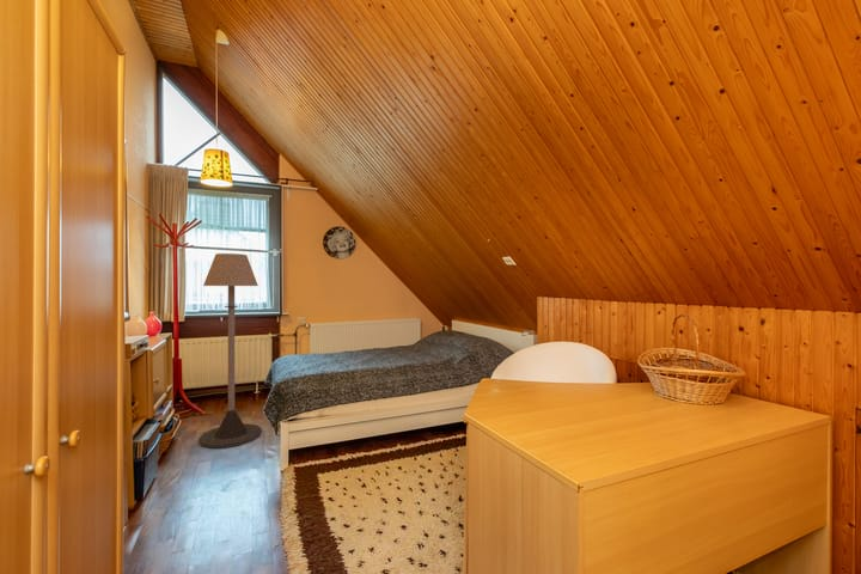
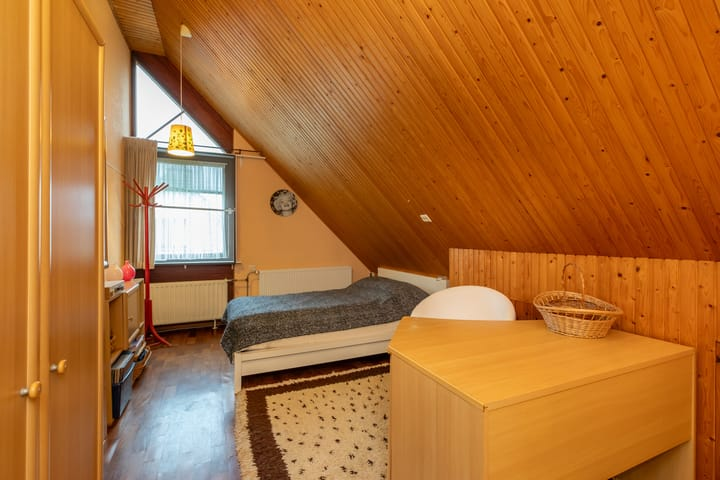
- floor lamp [199,252,263,450]
